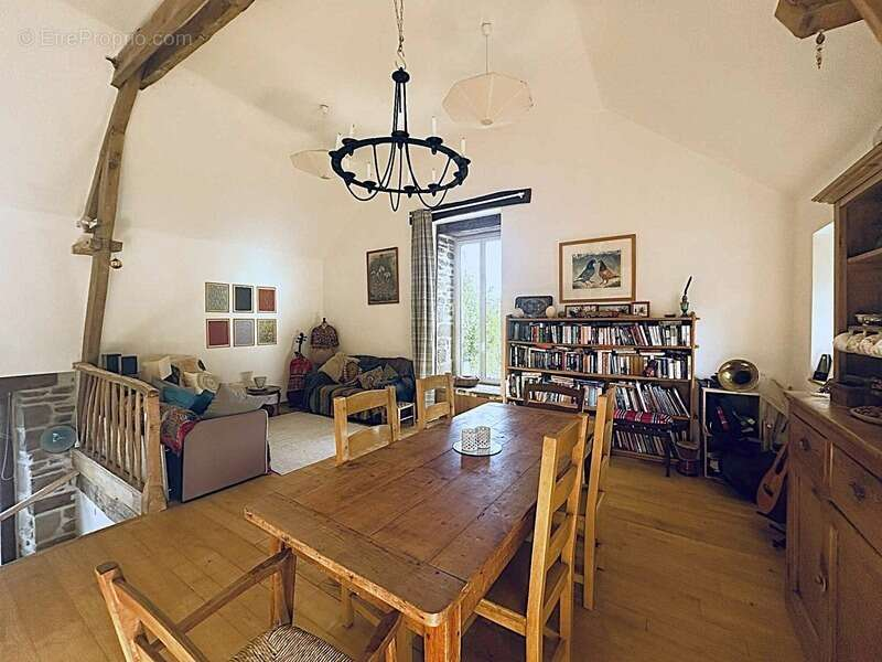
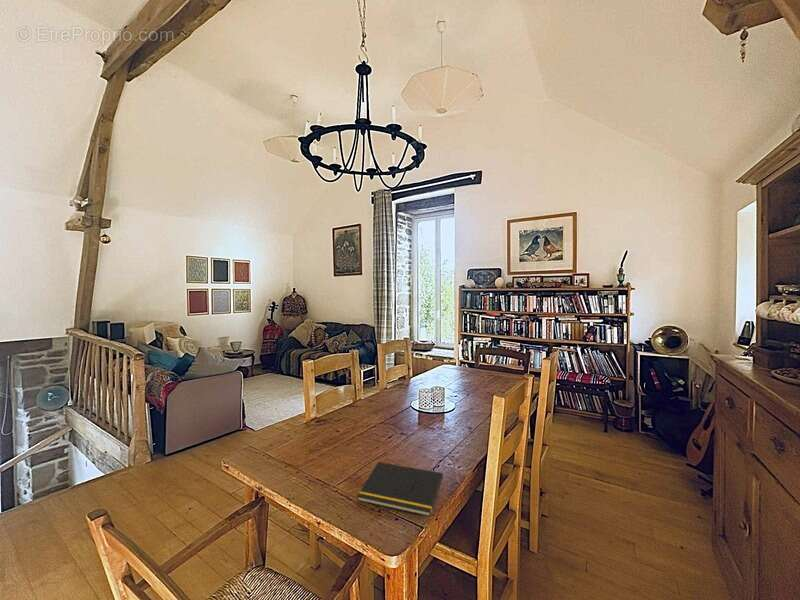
+ notepad [356,461,444,517]
